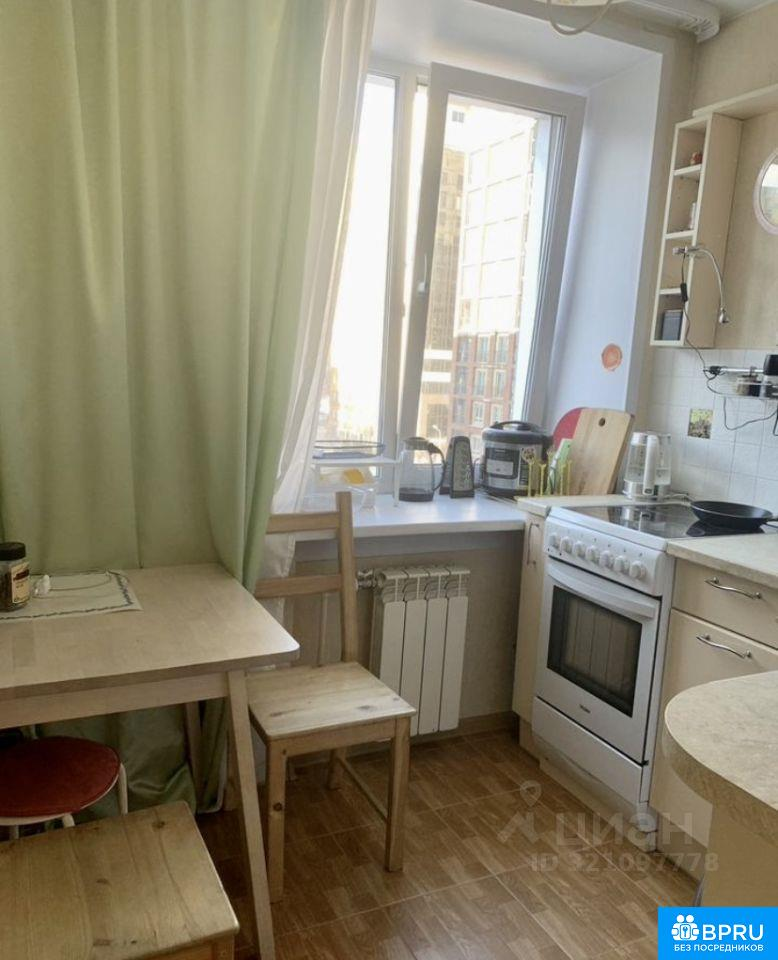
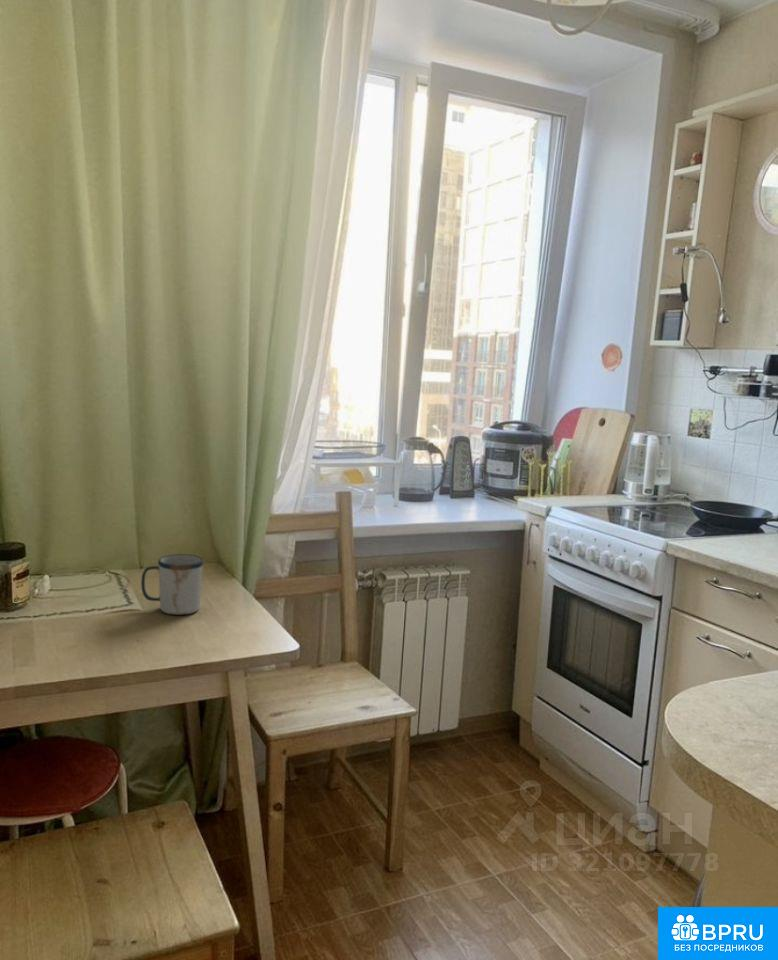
+ mug [140,553,205,616]
